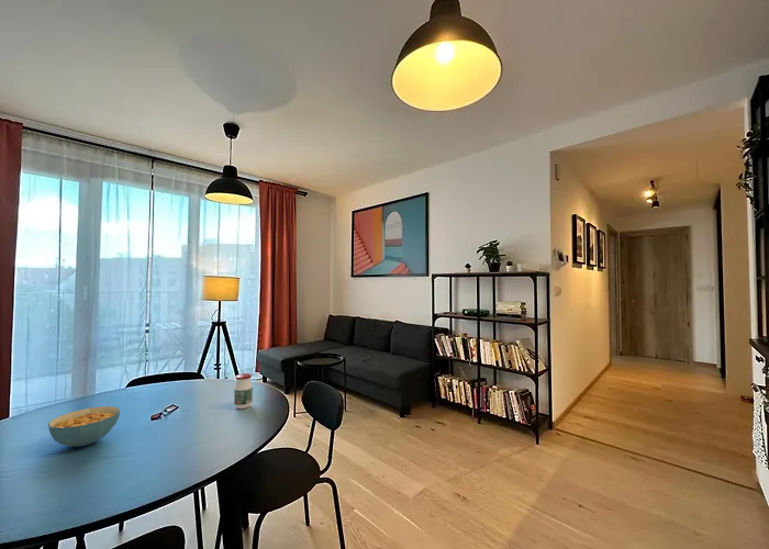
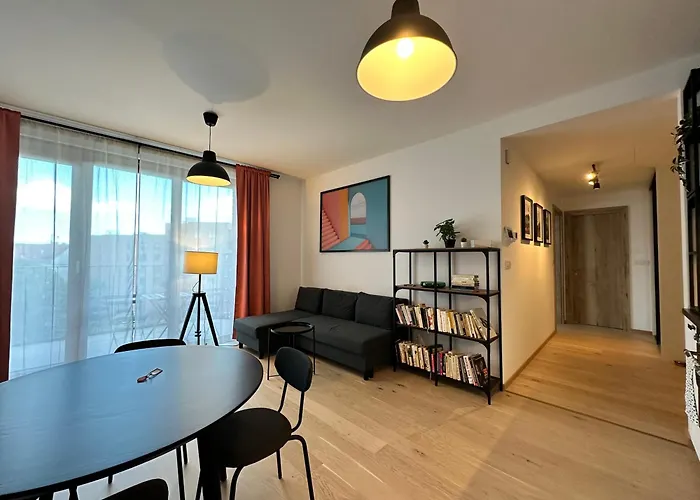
- cereal bowl [47,405,121,448]
- jar [233,372,254,410]
